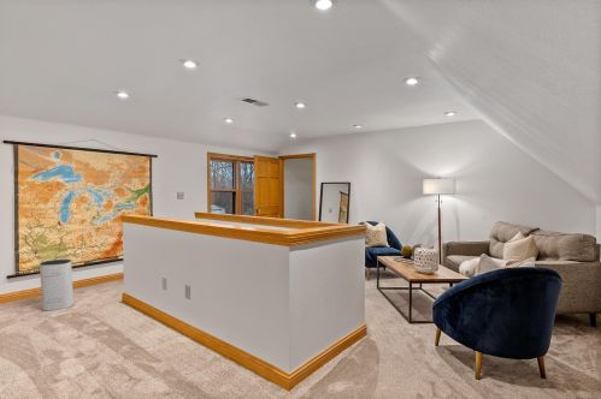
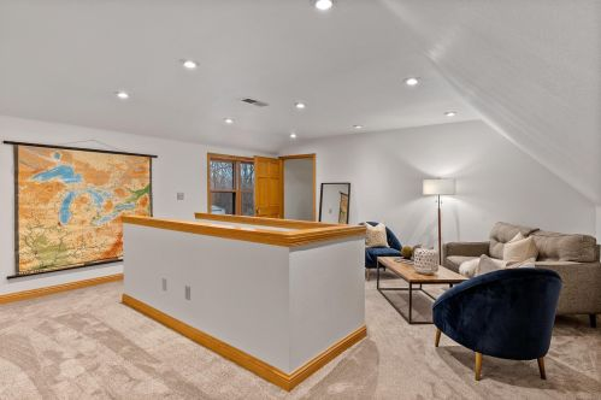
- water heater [39,258,75,311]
